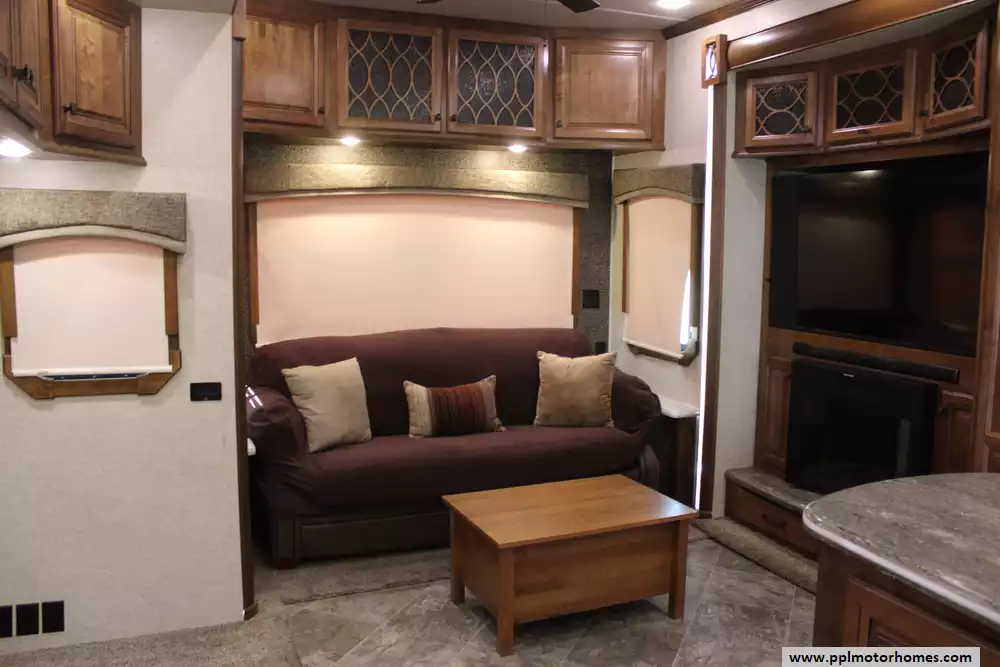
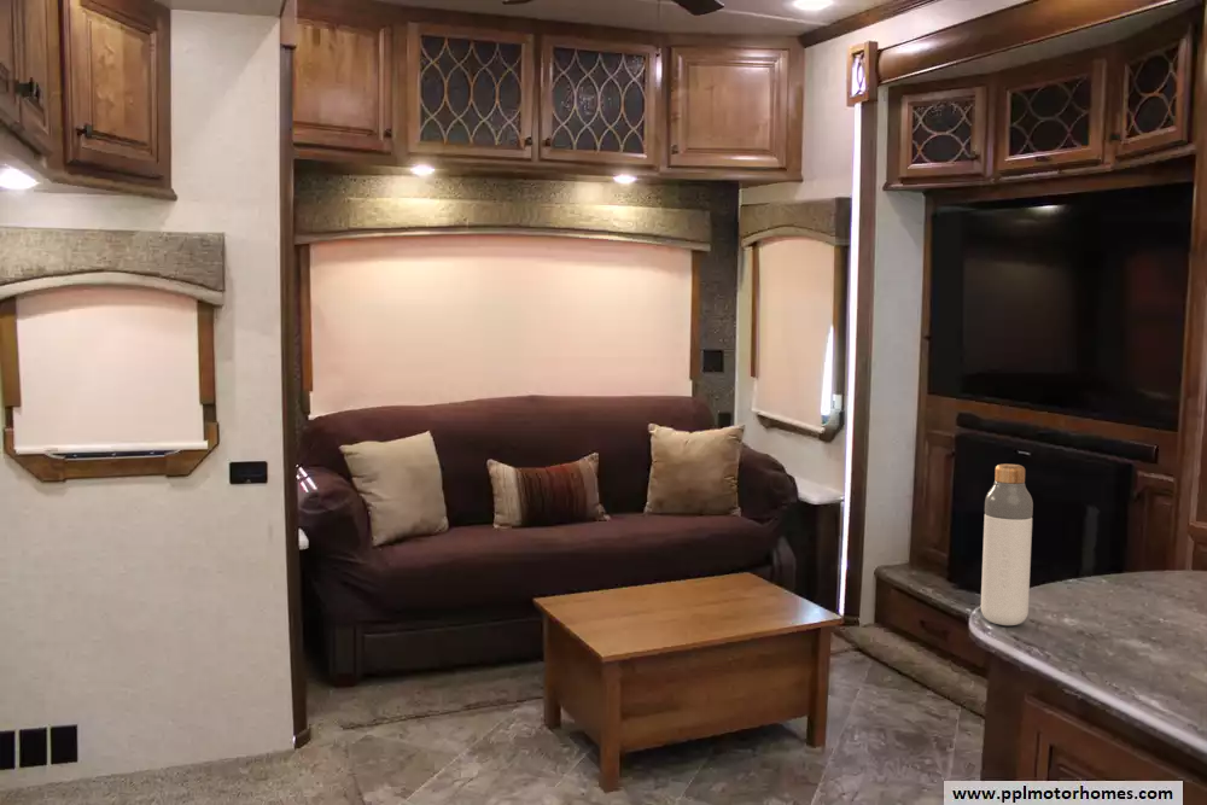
+ bottle [980,462,1034,626]
